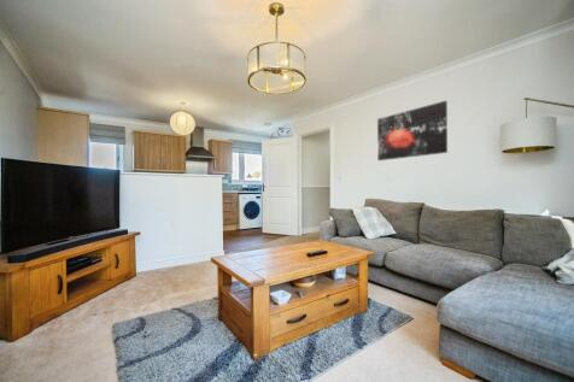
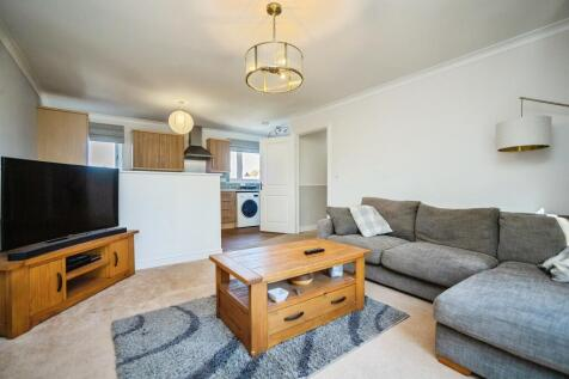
- wall art [376,100,449,161]
